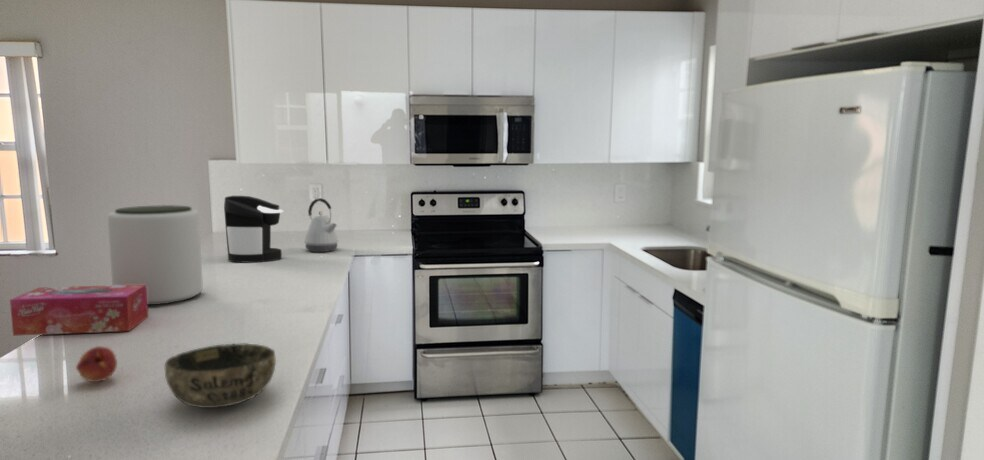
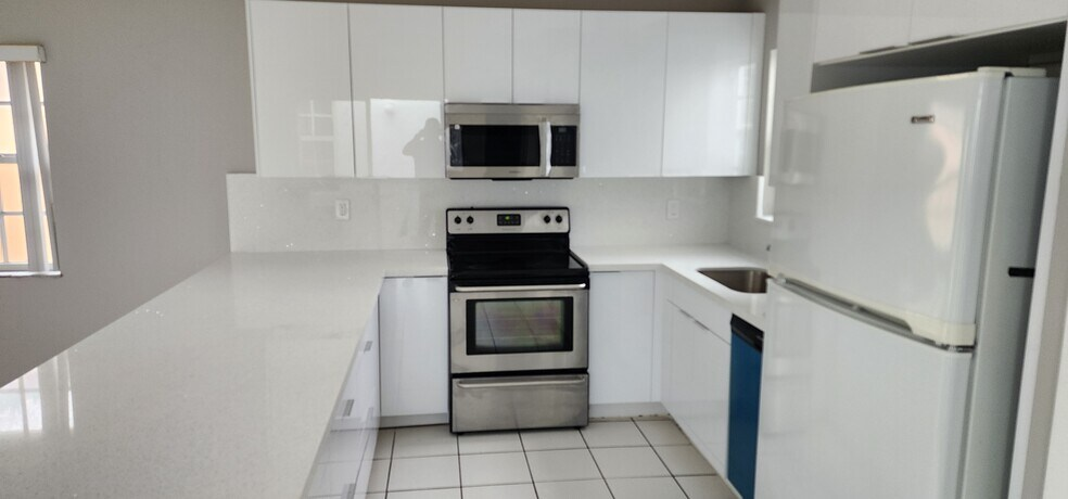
- tissue box [9,285,149,337]
- coffee maker [223,195,284,264]
- bowl [164,342,277,409]
- fruit [75,345,118,383]
- plant pot [107,204,204,306]
- kettle [303,197,339,253]
